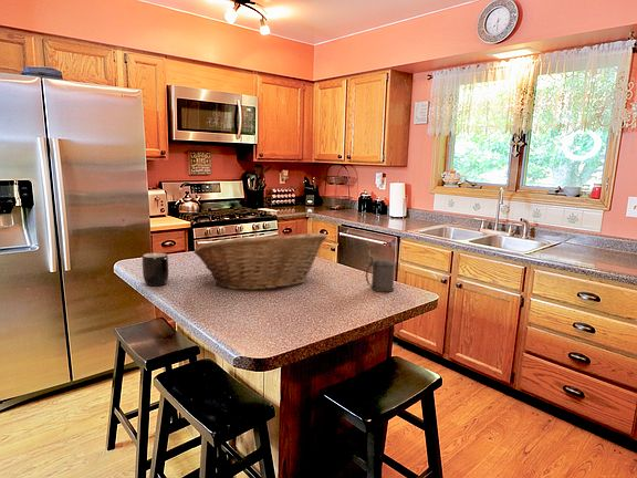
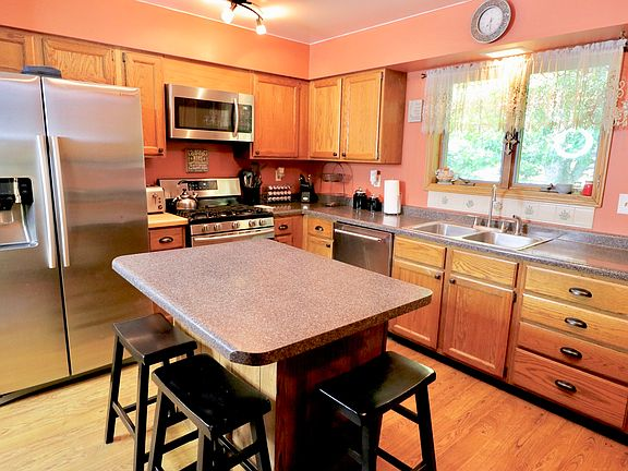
- fruit basket [192,231,327,291]
- beer stein [365,256,396,293]
- mug [142,251,169,288]
